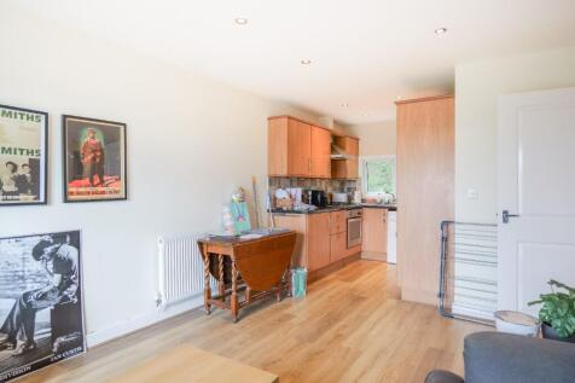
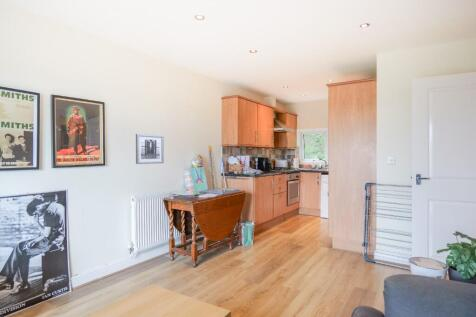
+ wall art [135,133,165,165]
